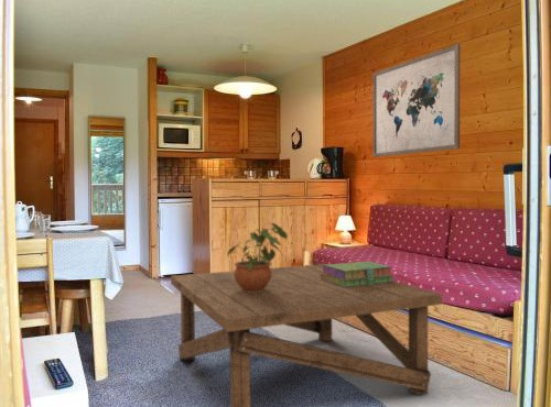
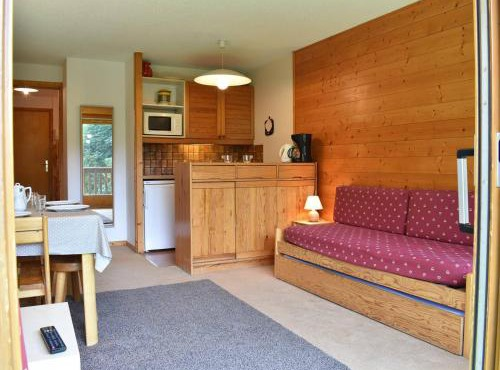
- coffee table [170,263,443,407]
- potted plant [226,221,289,293]
- stack of books [321,261,396,287]
- wall art [371,43,462,158]
